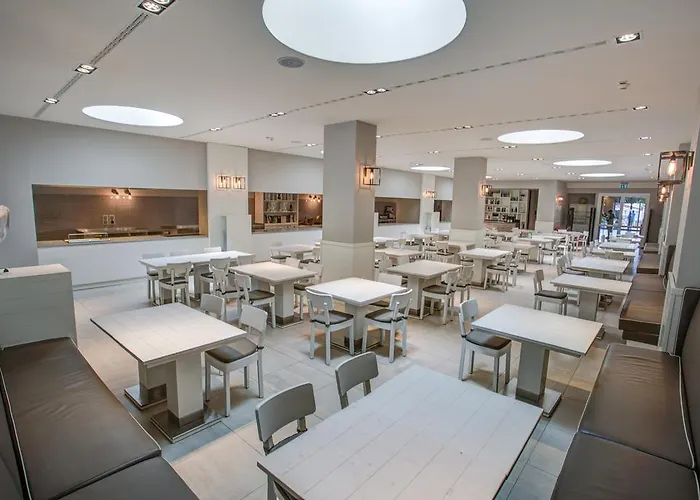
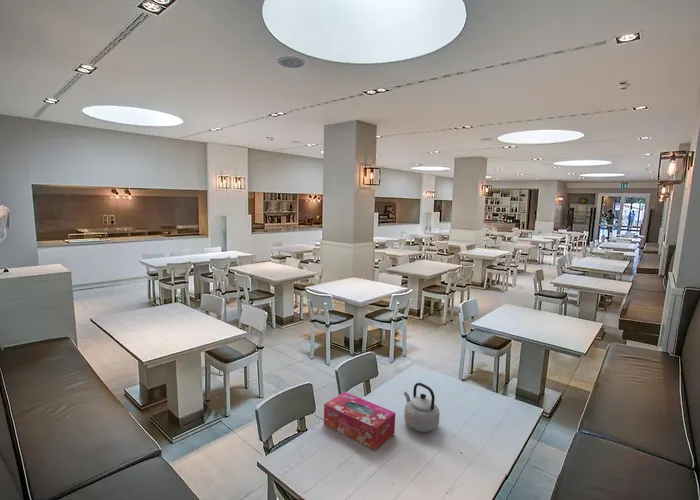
+ tissue box [323,391,396,451]
+ teapot [403,382,441,433]
